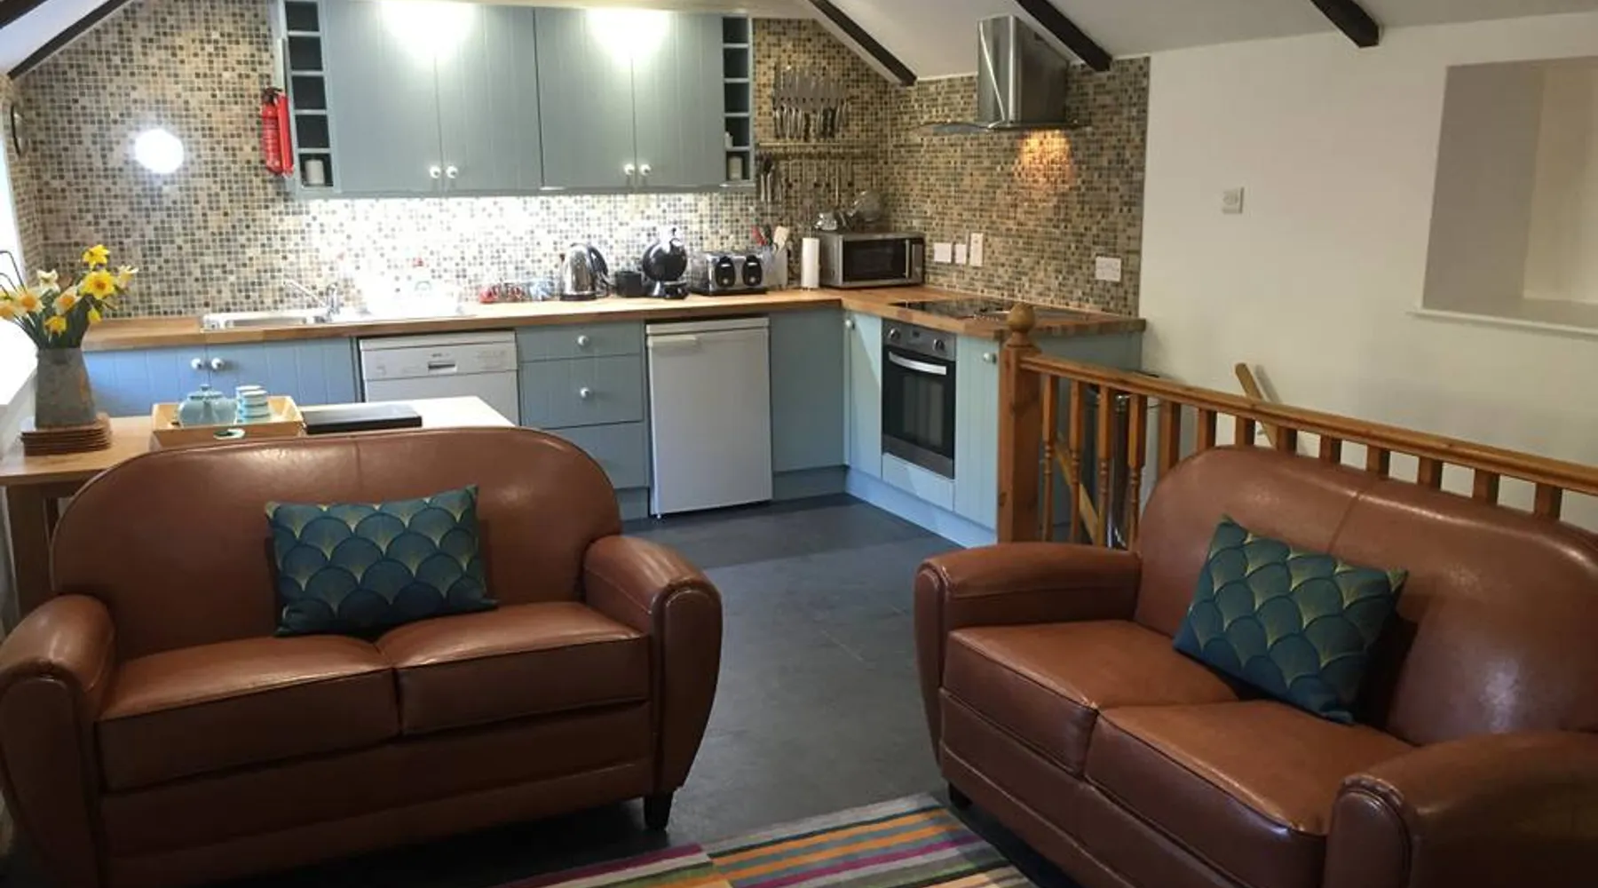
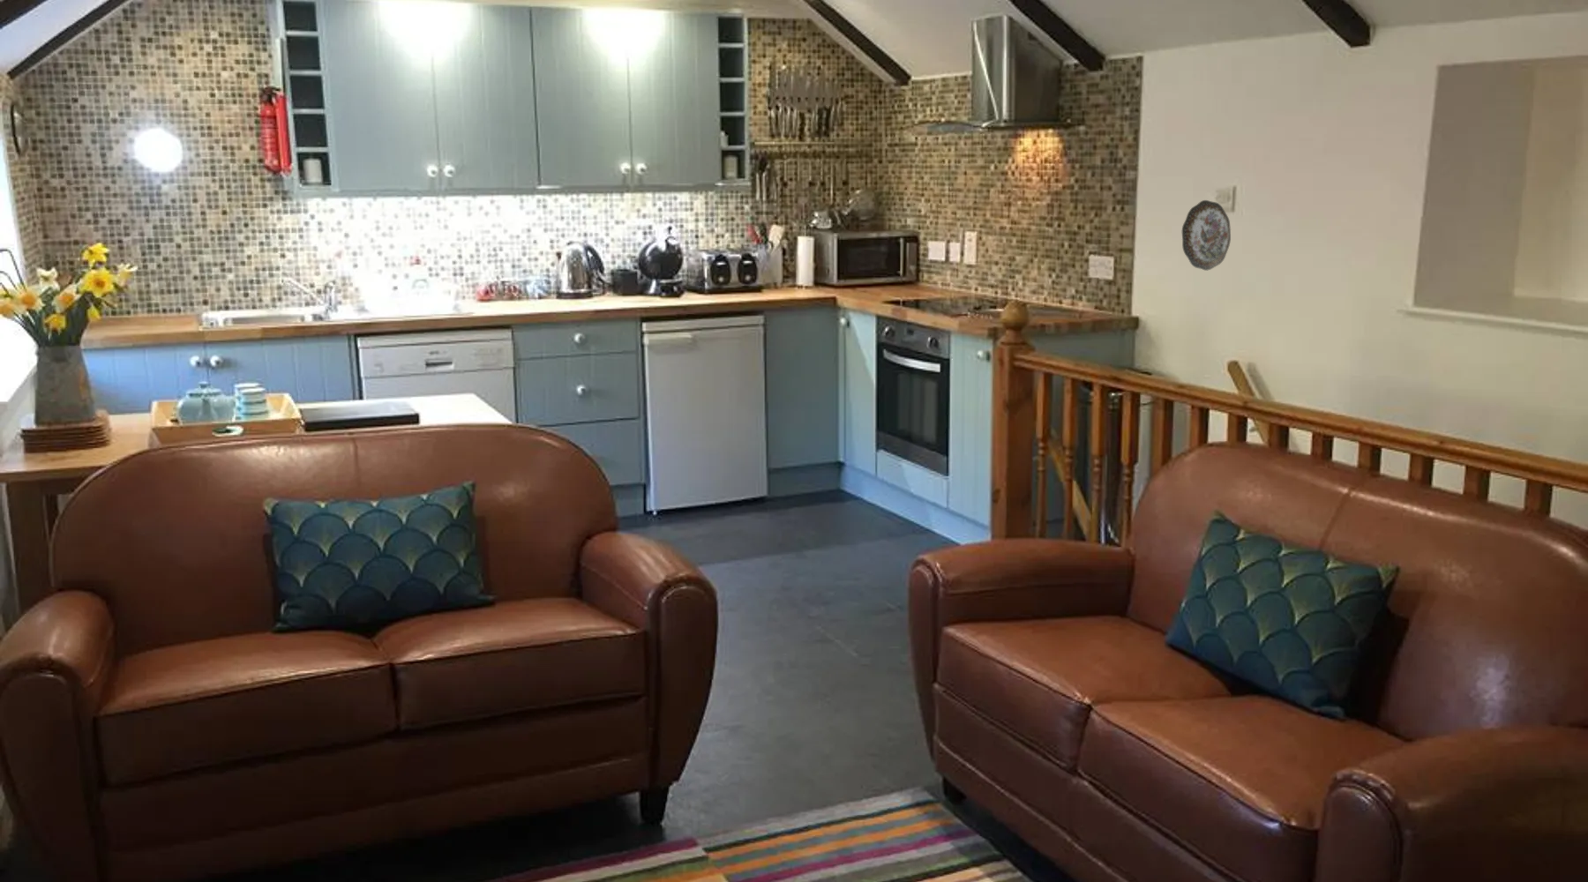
+ decorative plate [1182,200,1232,272]
